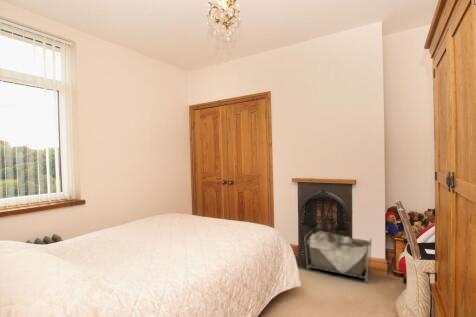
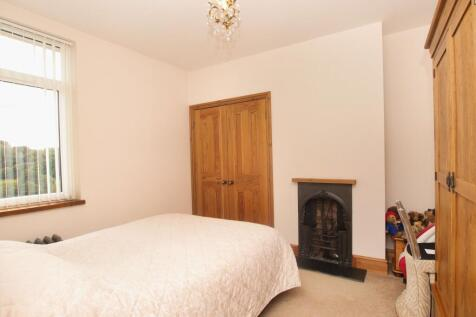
- laundry basket [304,230,373,284]
